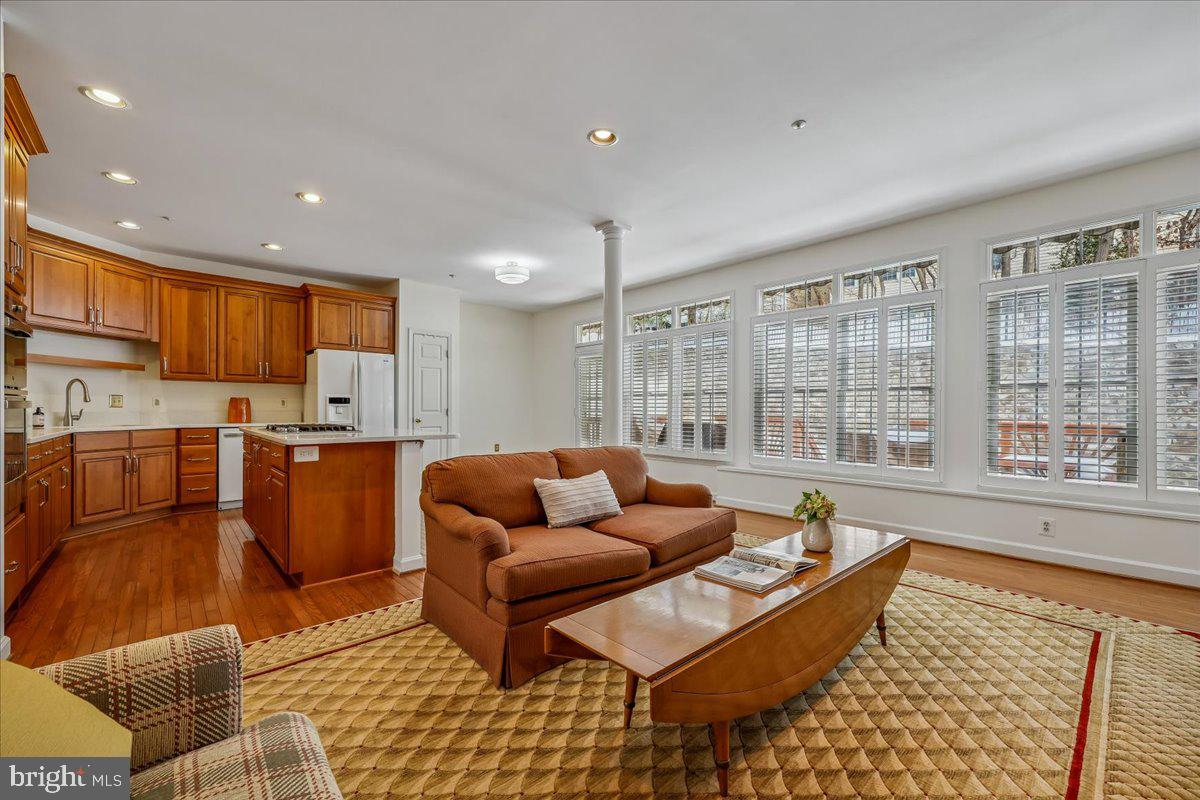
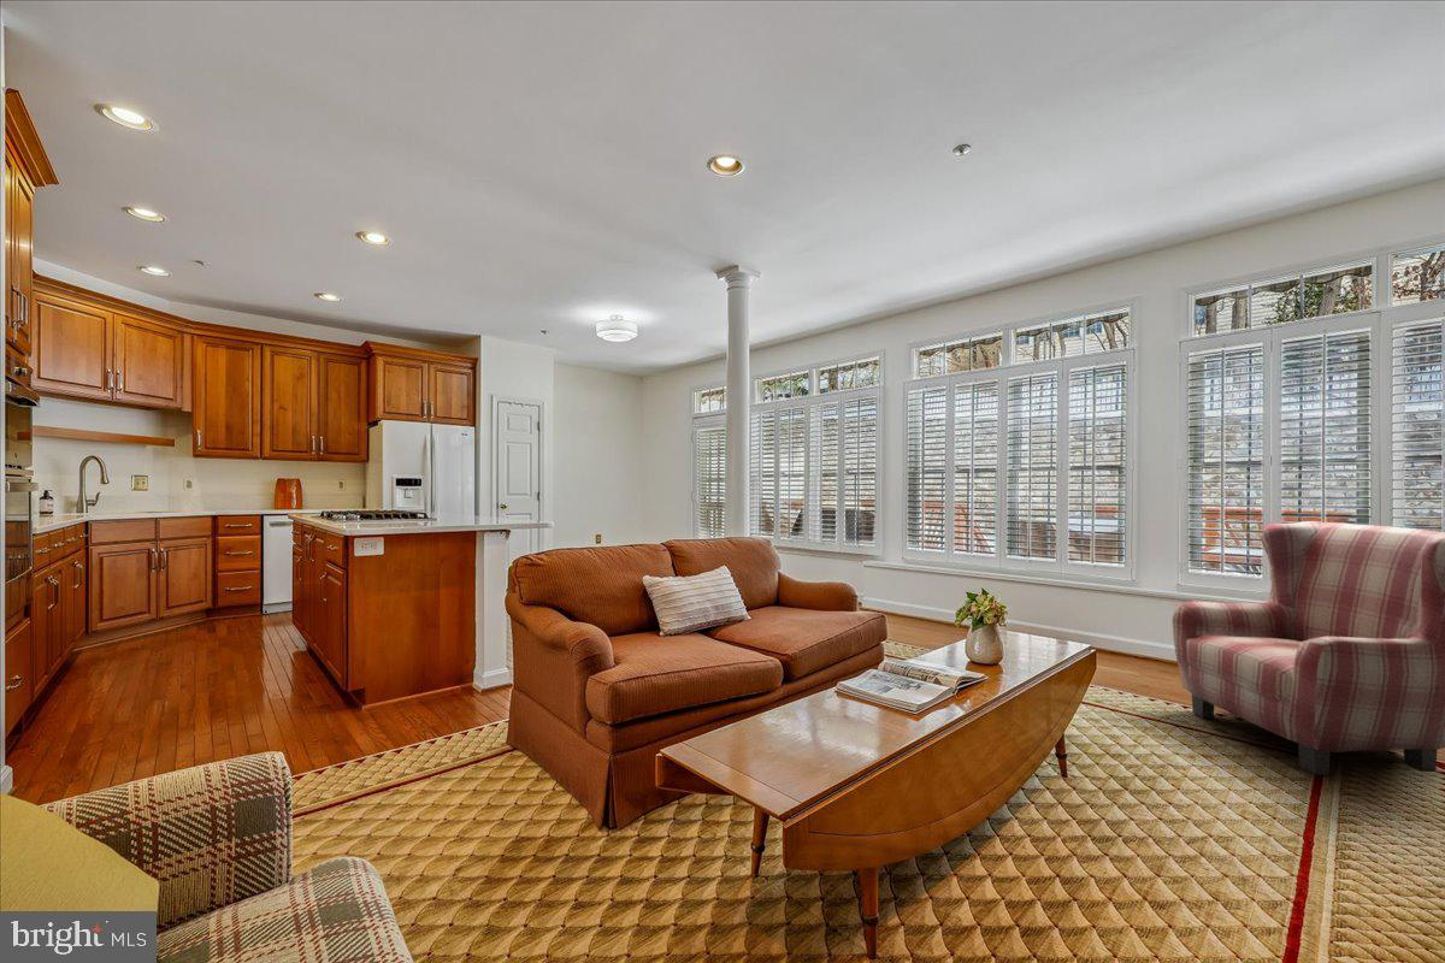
+ armchair [1172,520,1445,776]
